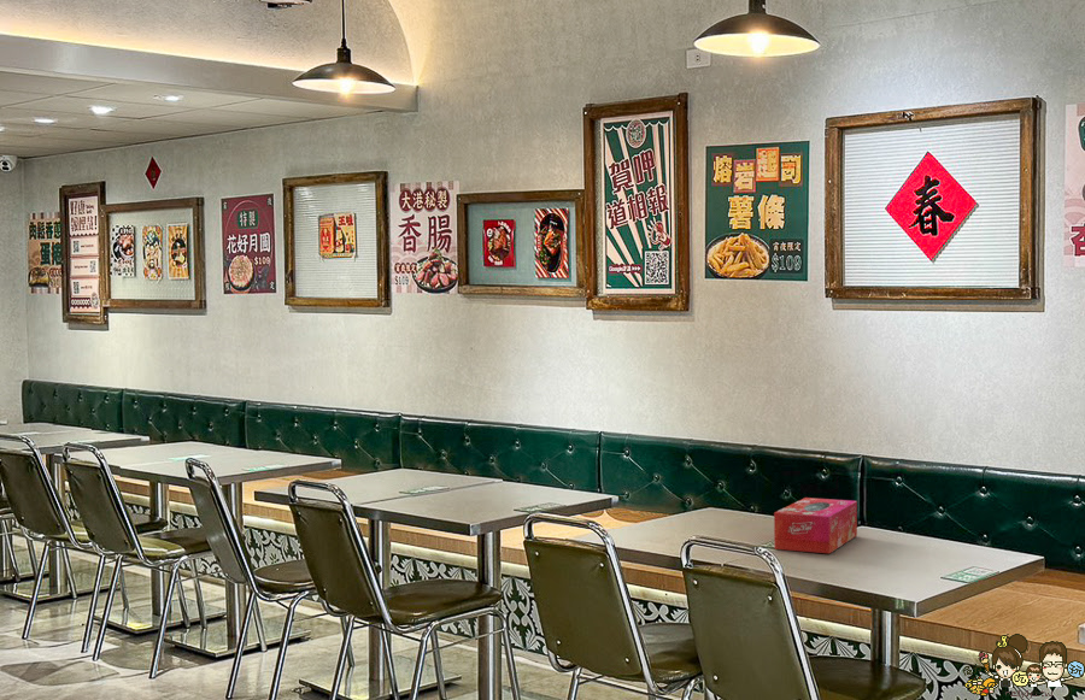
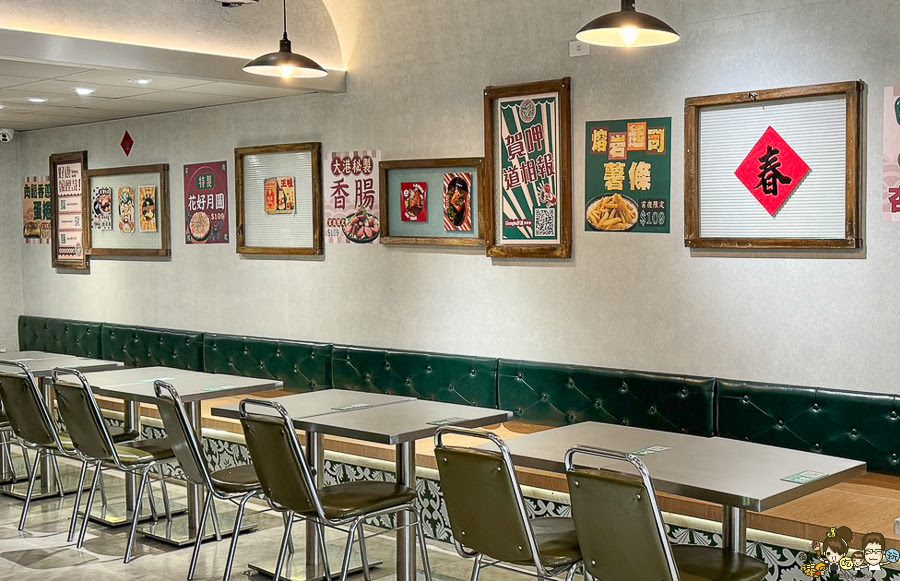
- tissue box [773,496,858,554]
